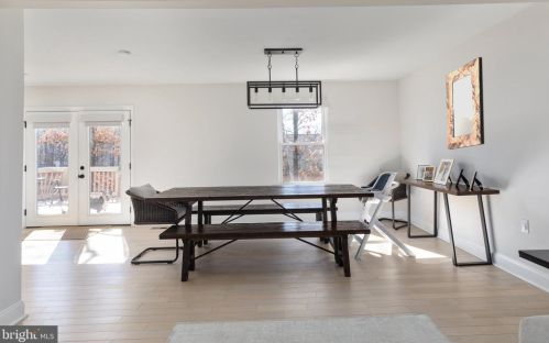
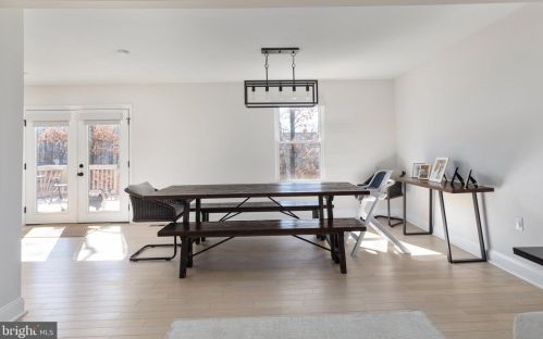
- home mirror [444,56,485,151]
